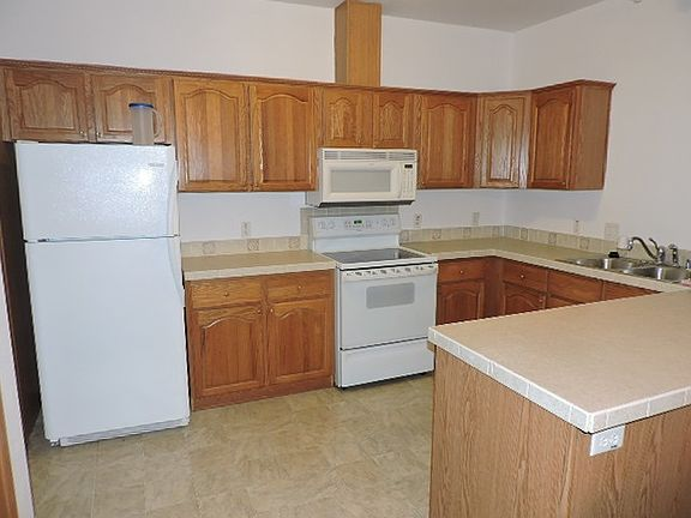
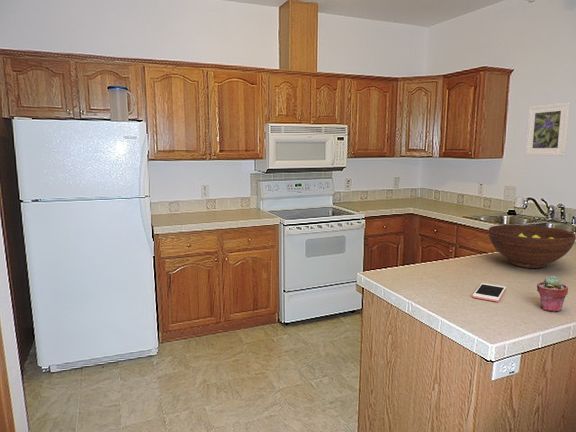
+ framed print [524,101,572,157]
+ potted succulent [536,275,569,313]
+ cell phone [471,282,507,303]
+ fruit bowl [488,224,576,269]
